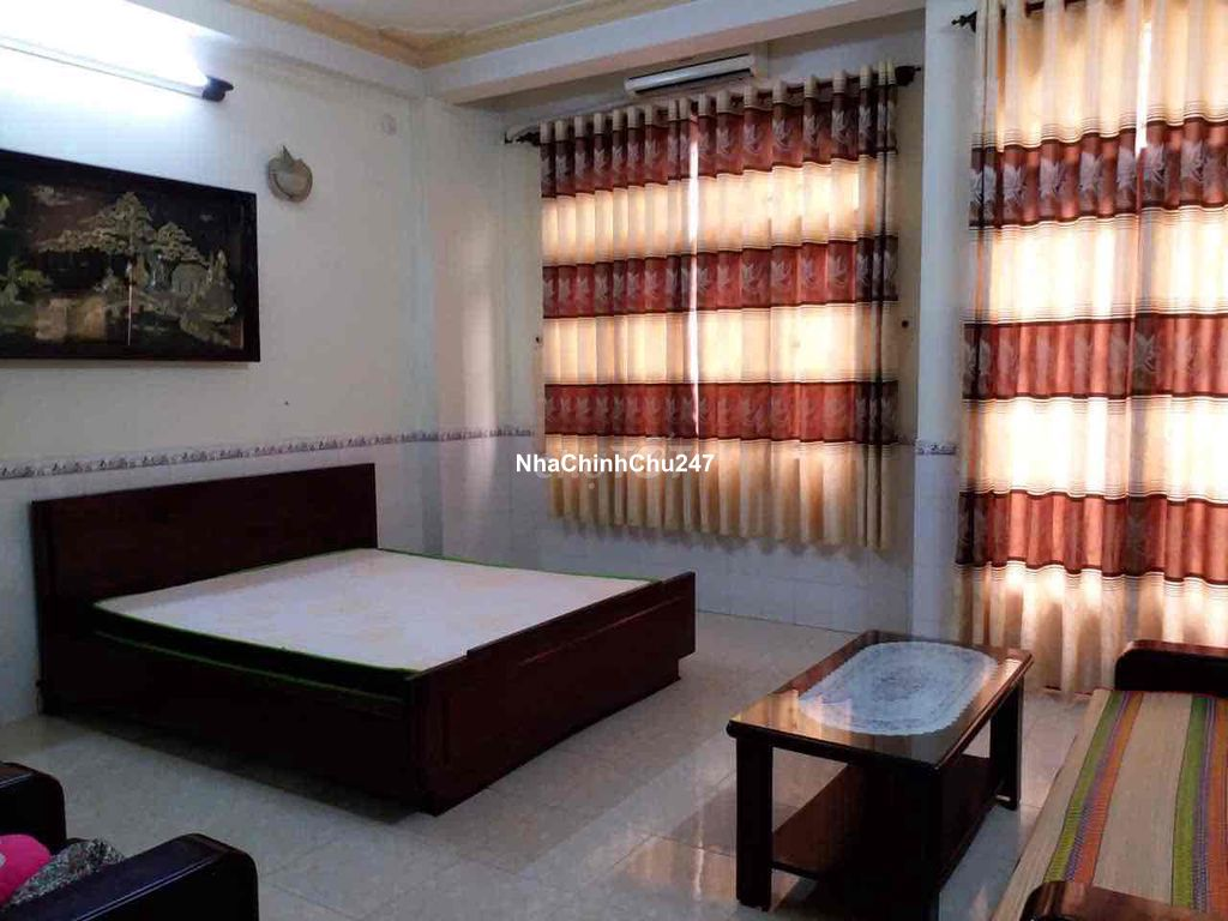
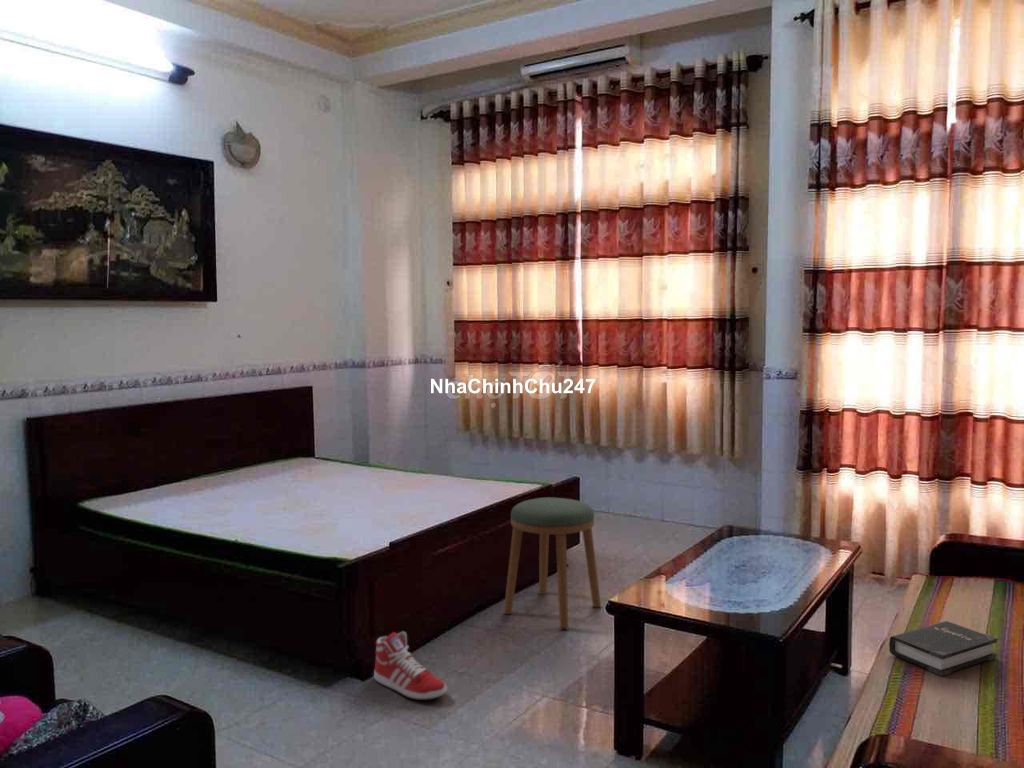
+ hardback book [888,620,998,677]
+ stool [503,496,602,629]
+ sneaker [373,631,448,701]
